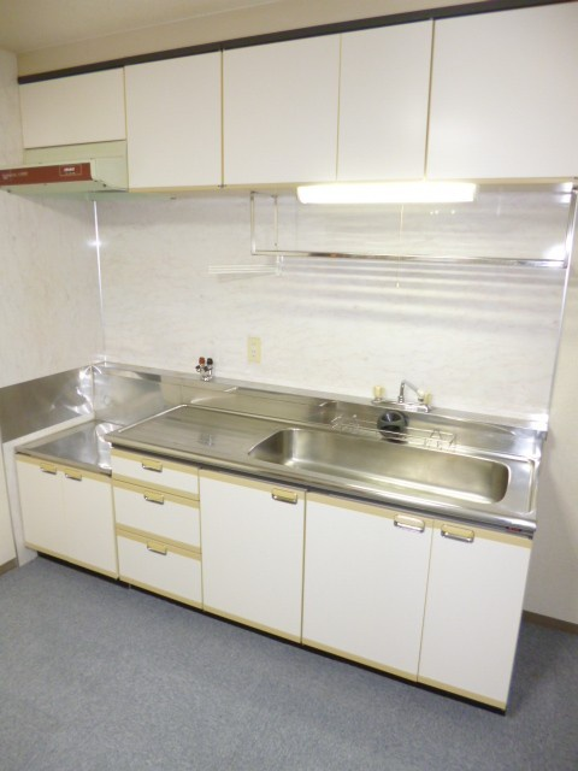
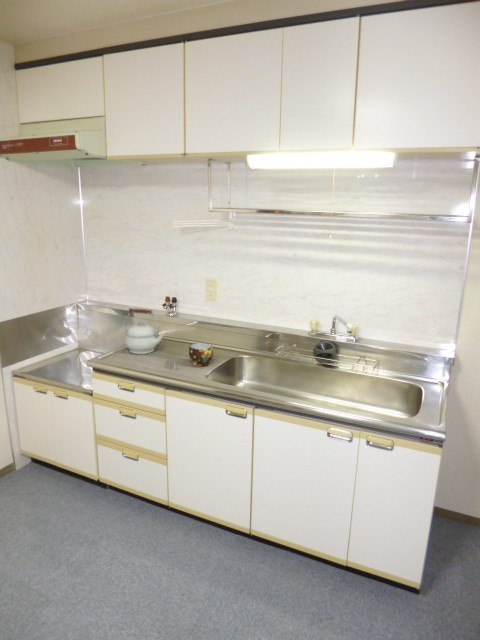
+ kettle [123,307,165,355]
+ cup [188,342,214,367]
